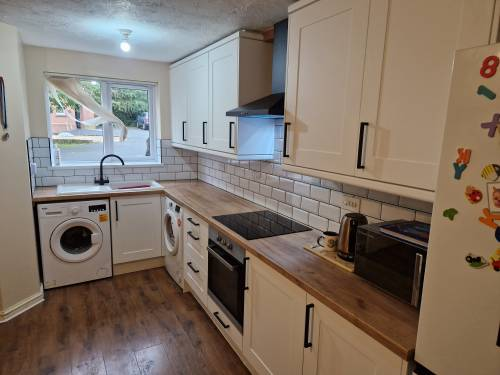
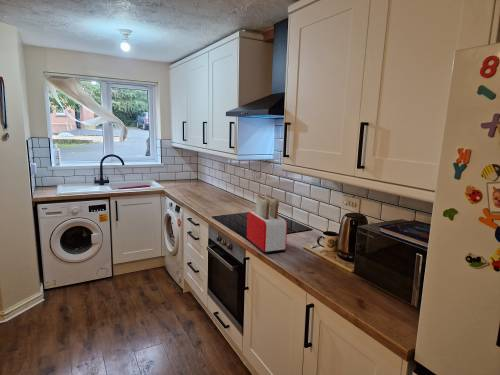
+ toaster [246,194,288,255]
